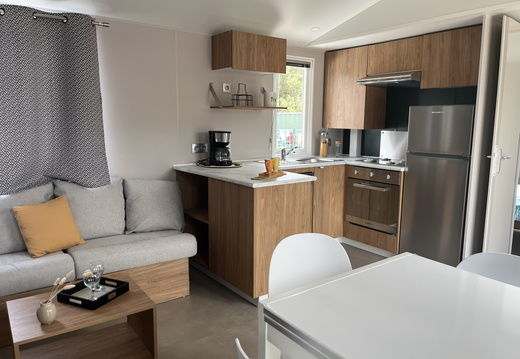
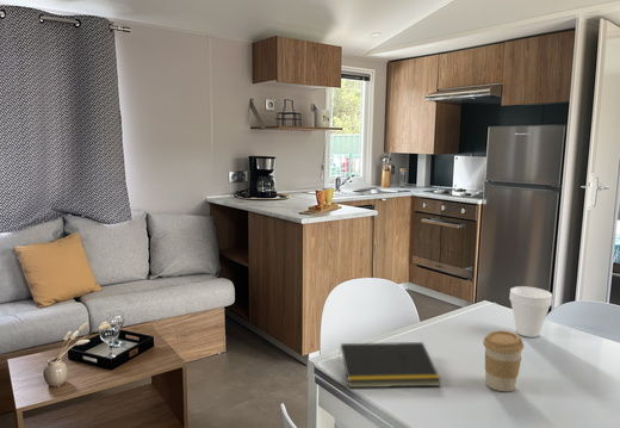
+ notepad [337,341,442,389]
+ cup [508,285,553,339]
+ coffee cup [482,329,525,392]
